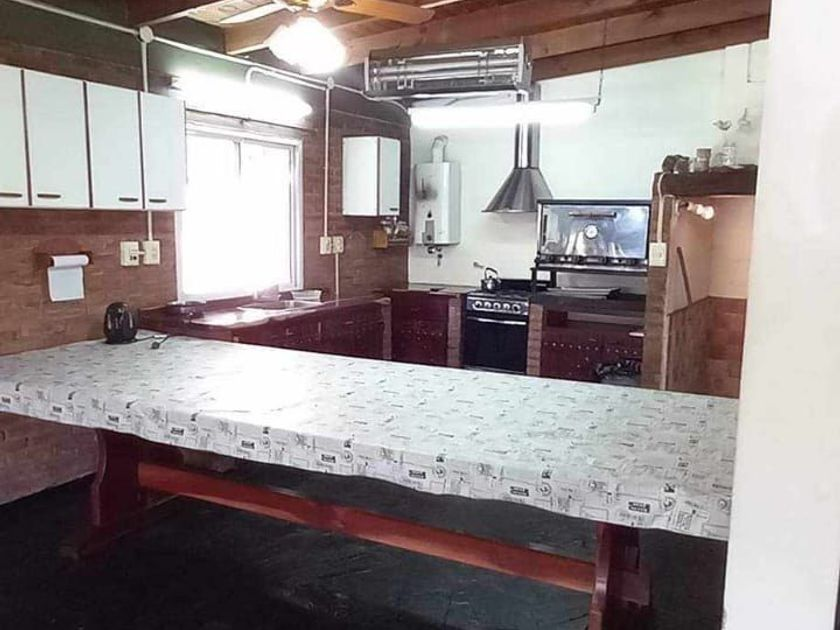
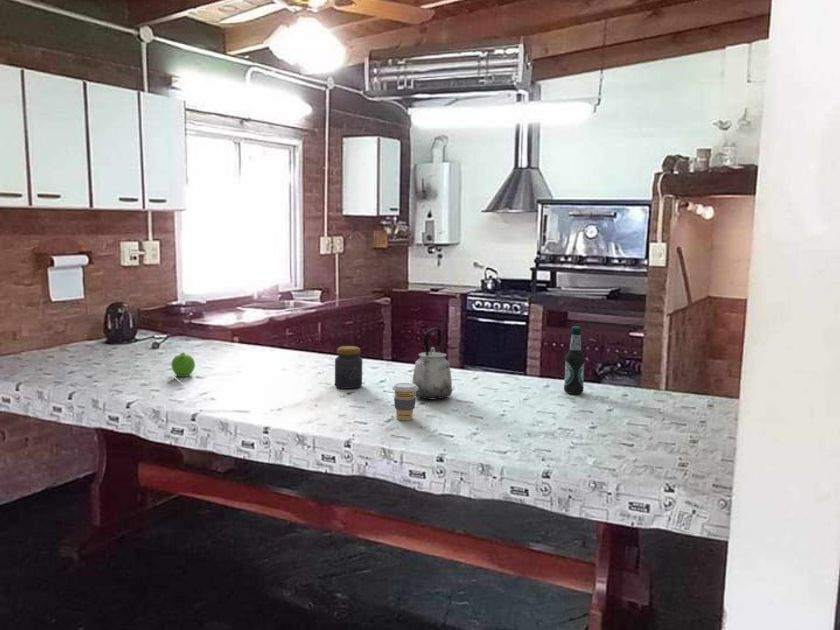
+ jar [334,345,363,390]
+ bottle [563,325,586,395]
+ coffee cup [391,382,418,421]
+ kettle [411,327,453,401]
+ fruit [170,351,196,378]
